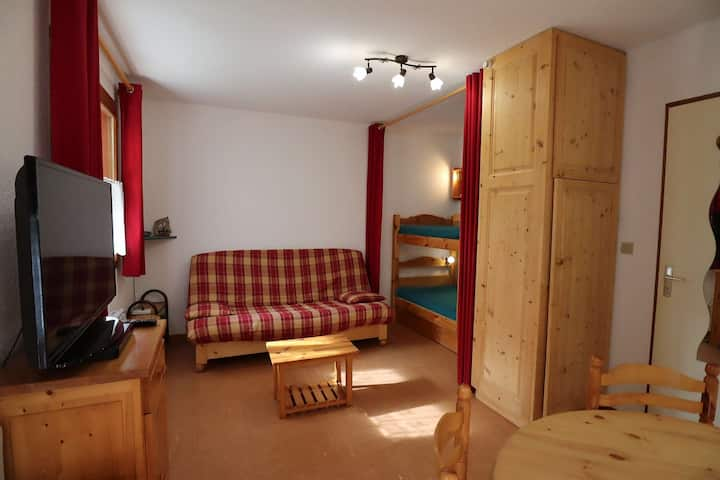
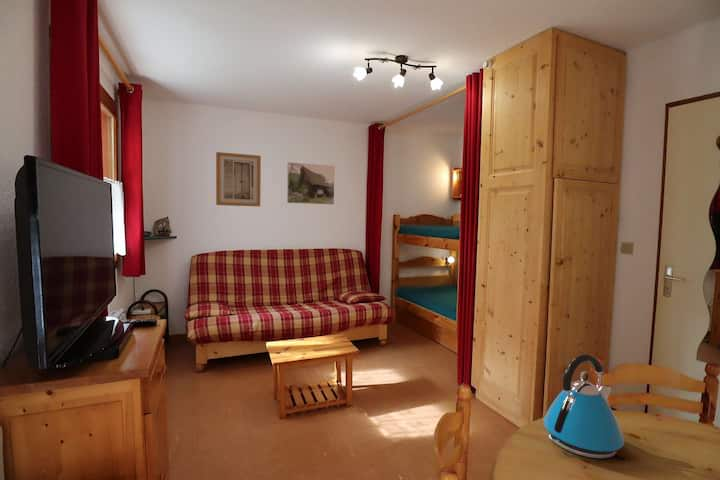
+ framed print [286,161,336,206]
+ kettle [542,353,625,459]
+ wall art [215,151,262,208]
